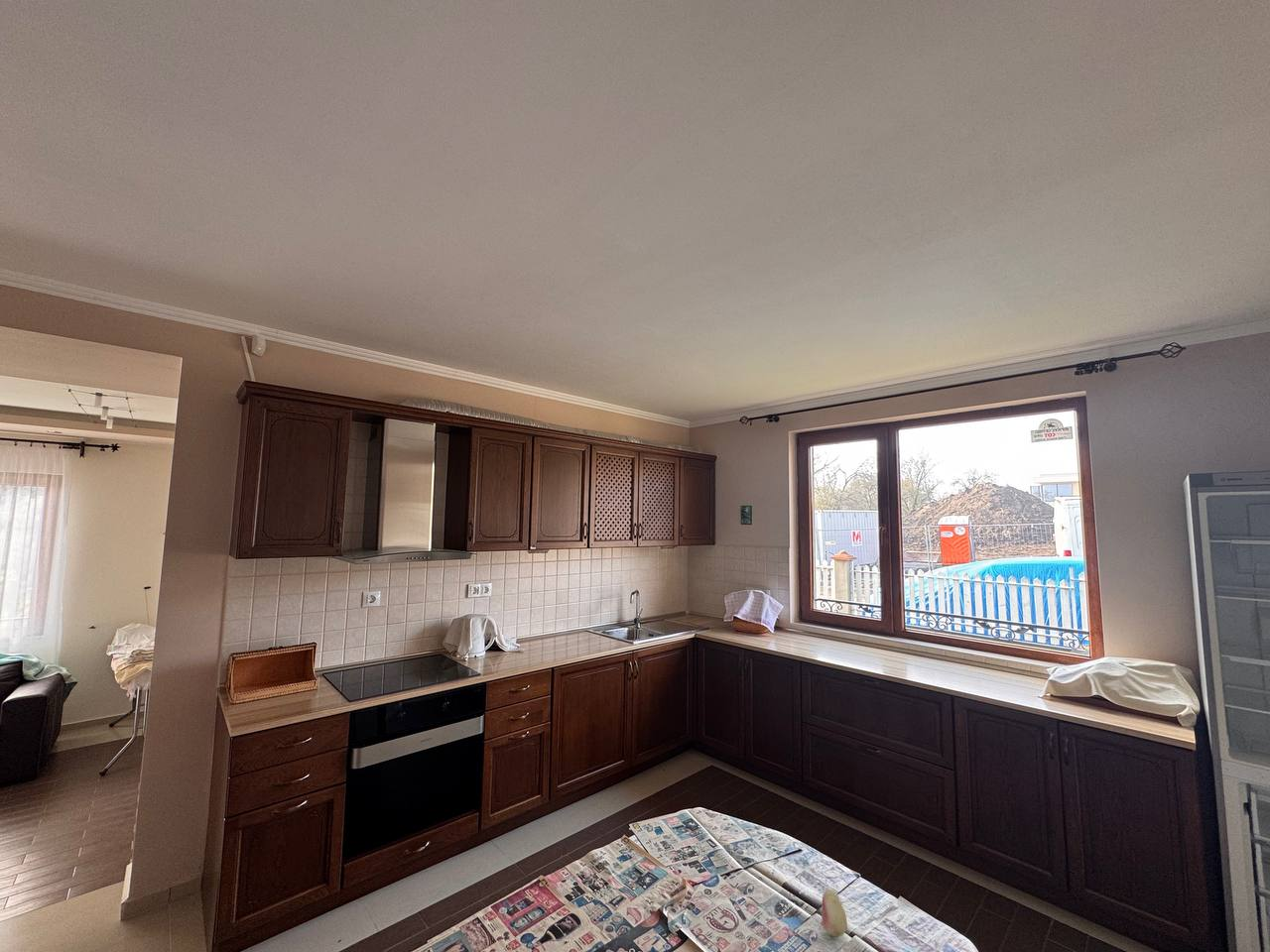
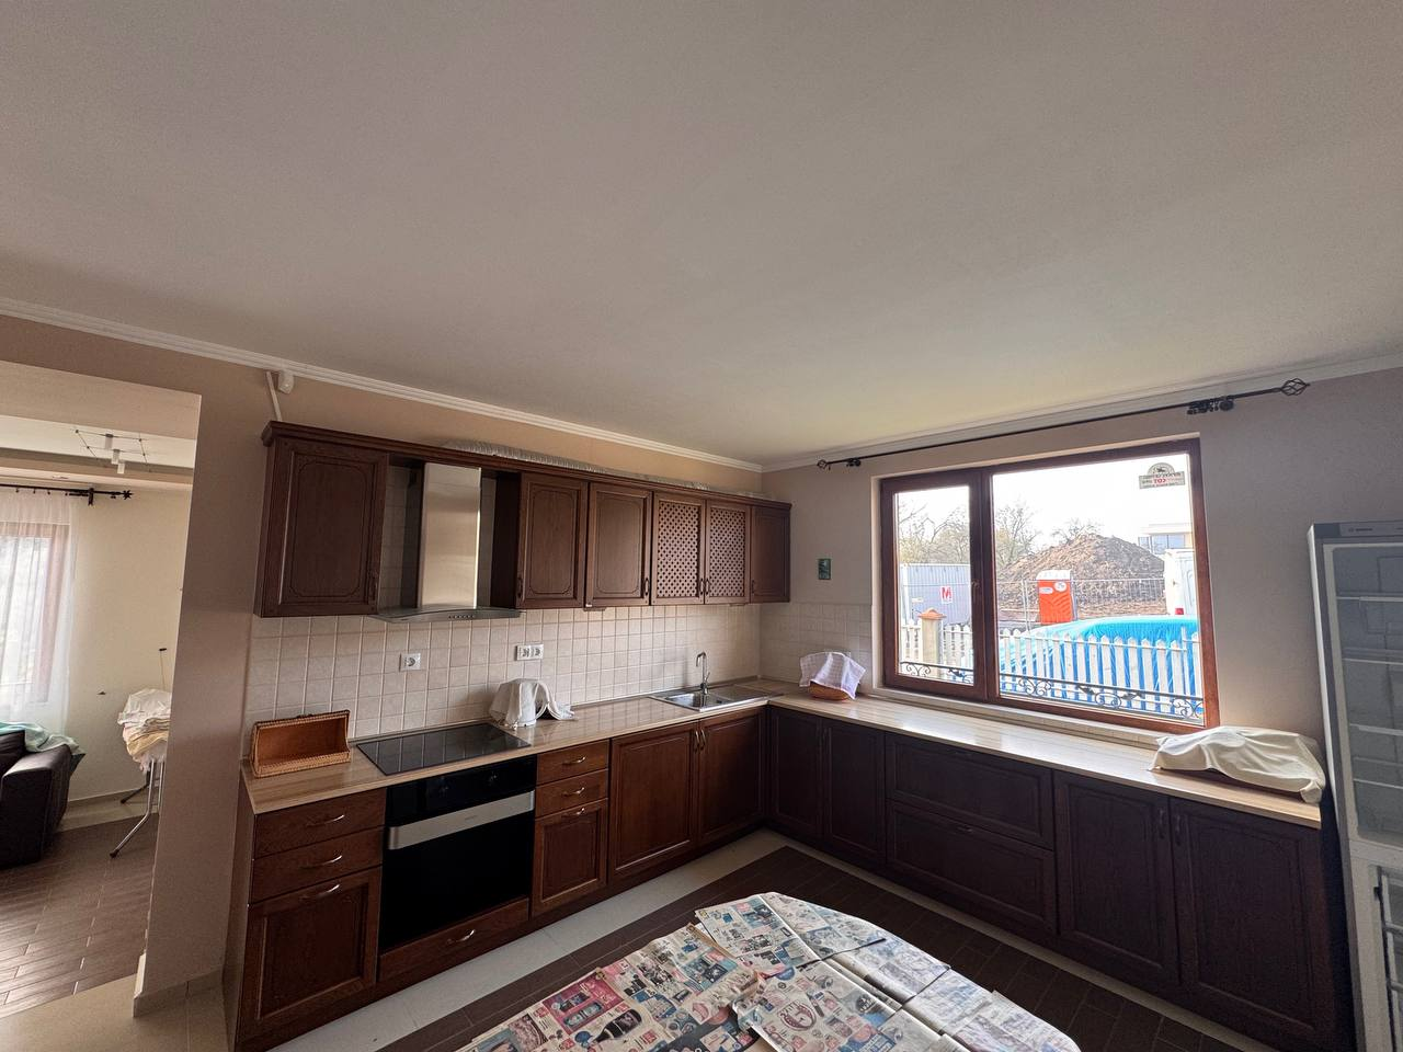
- fruit [821,889,848,937]
